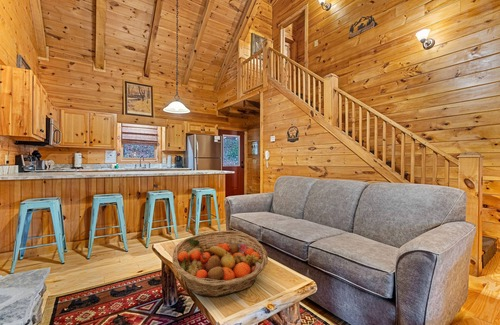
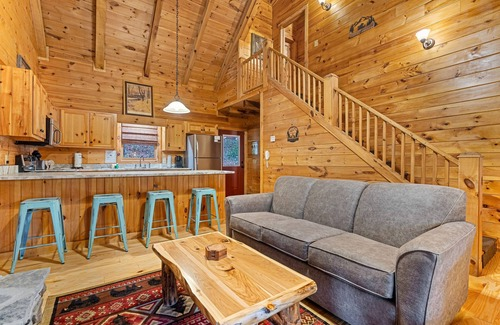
- fruit basket [171,230,269,298]
